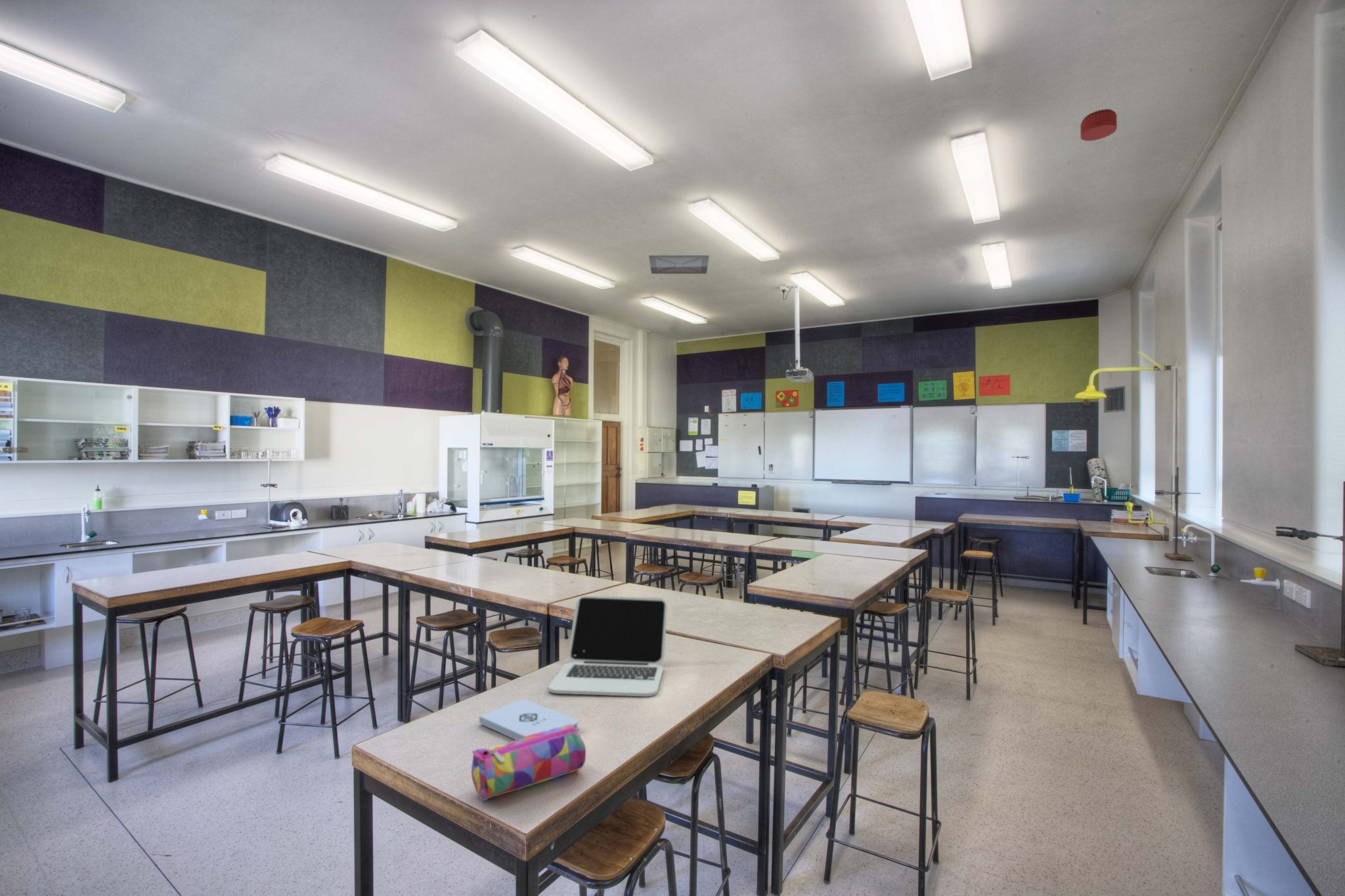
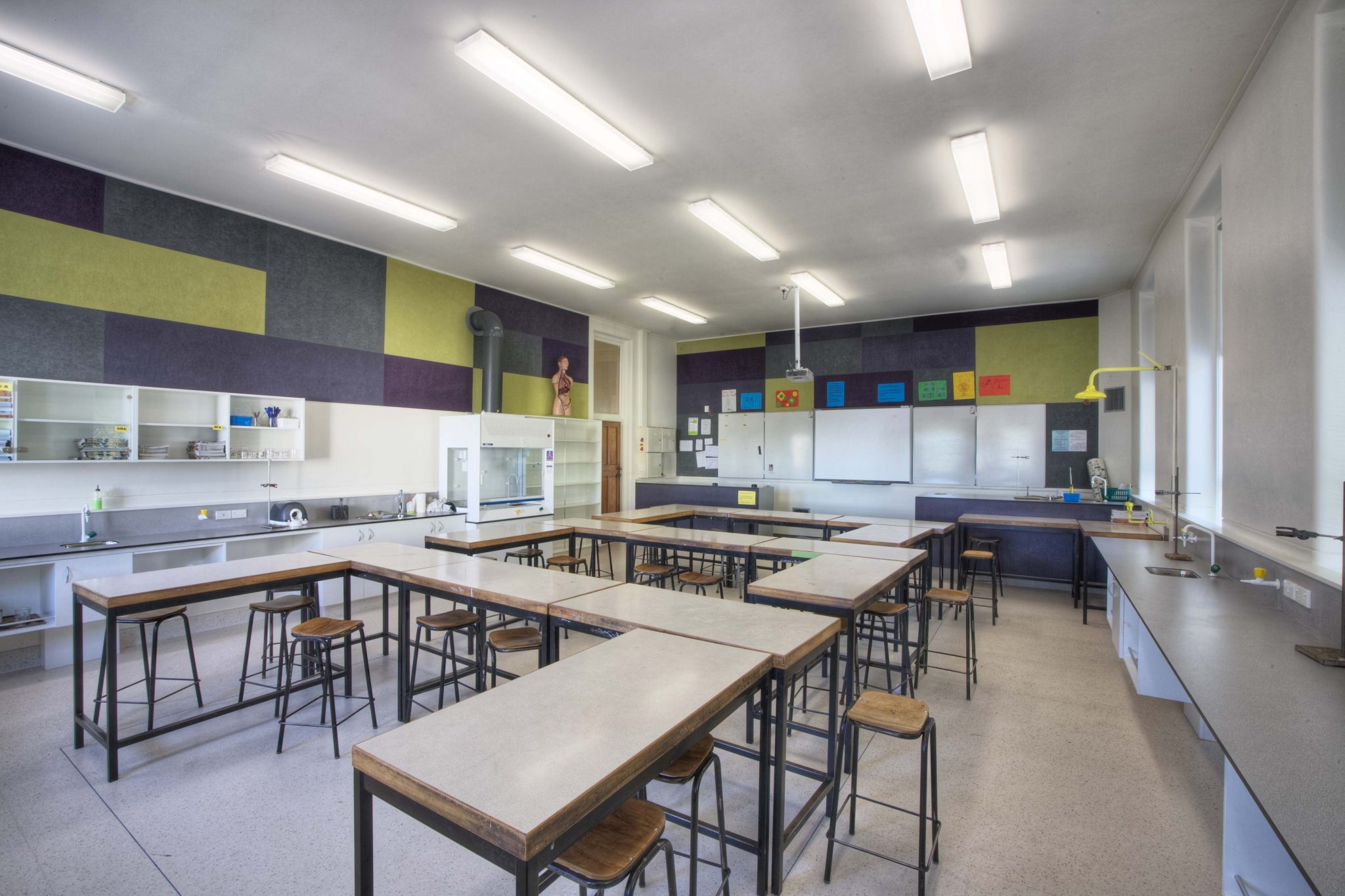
- laptop [548,595,668,697]
- ceiling vent [648,255,710,274]
- pencil case [471,724,586,801]
- notepad [479,699,579,740]
- smoke detector [1080,108,1118,142]
